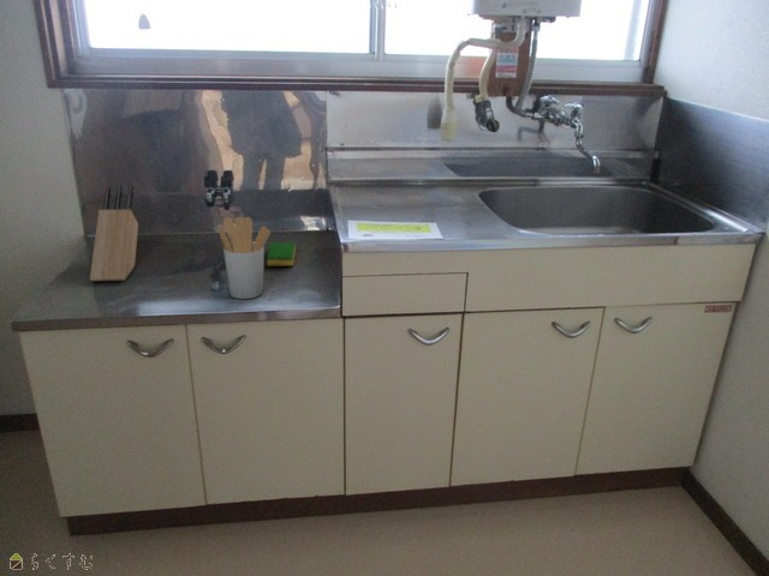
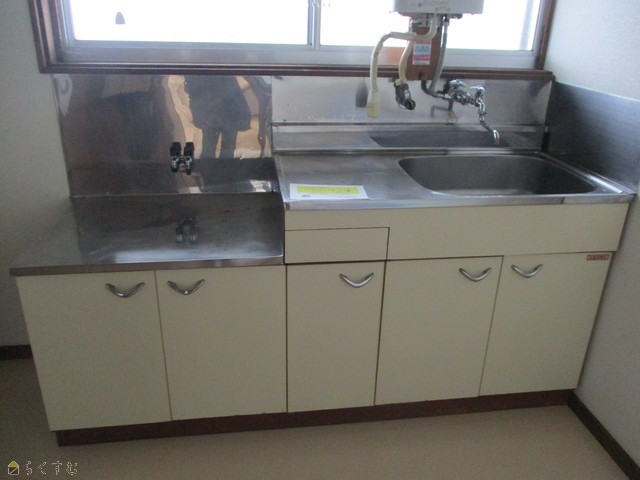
- utensil holder [217,216,272,300]
- dish sponge [266,241,297,266]
- knife block [89,184,139,282]
